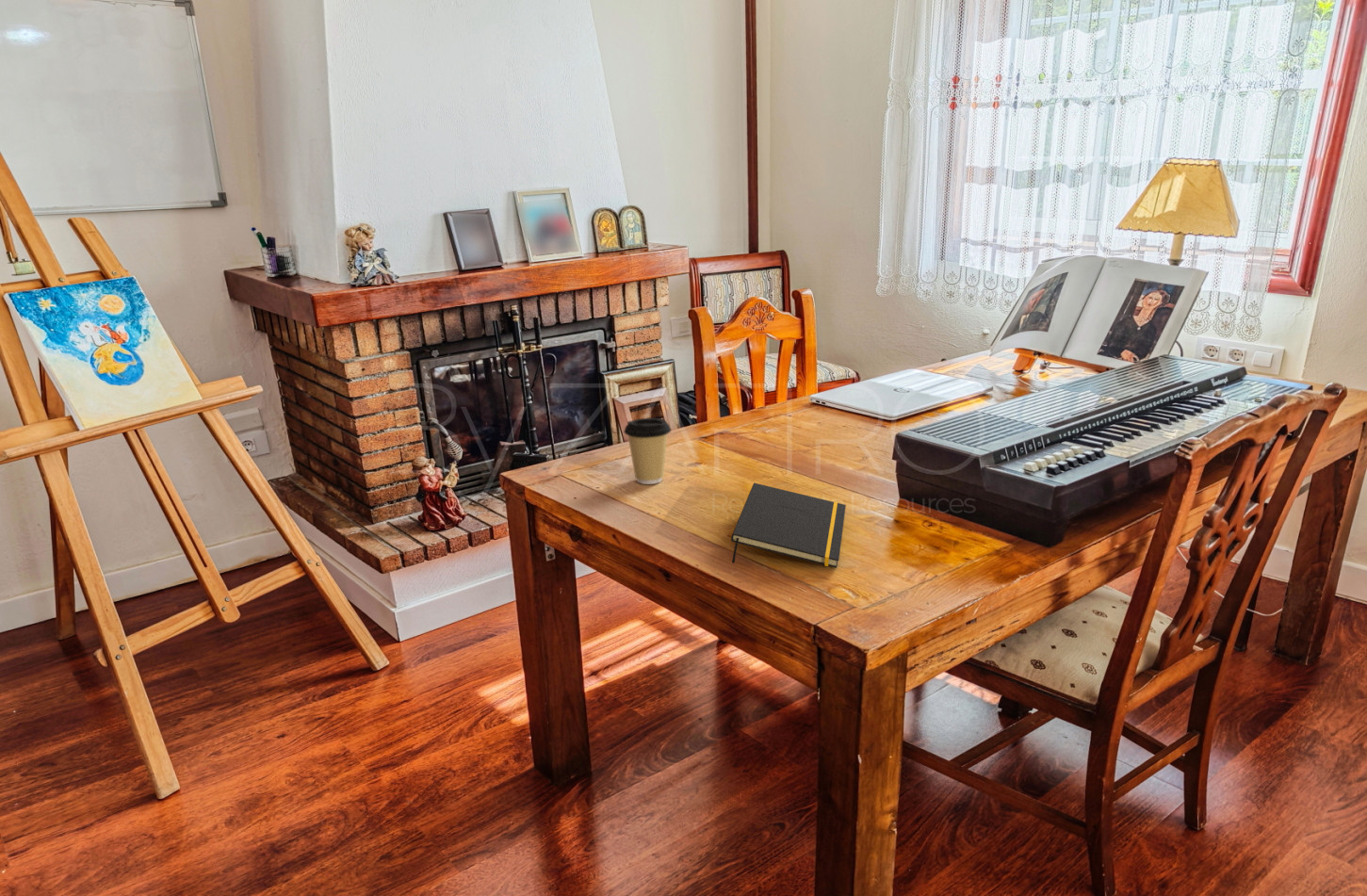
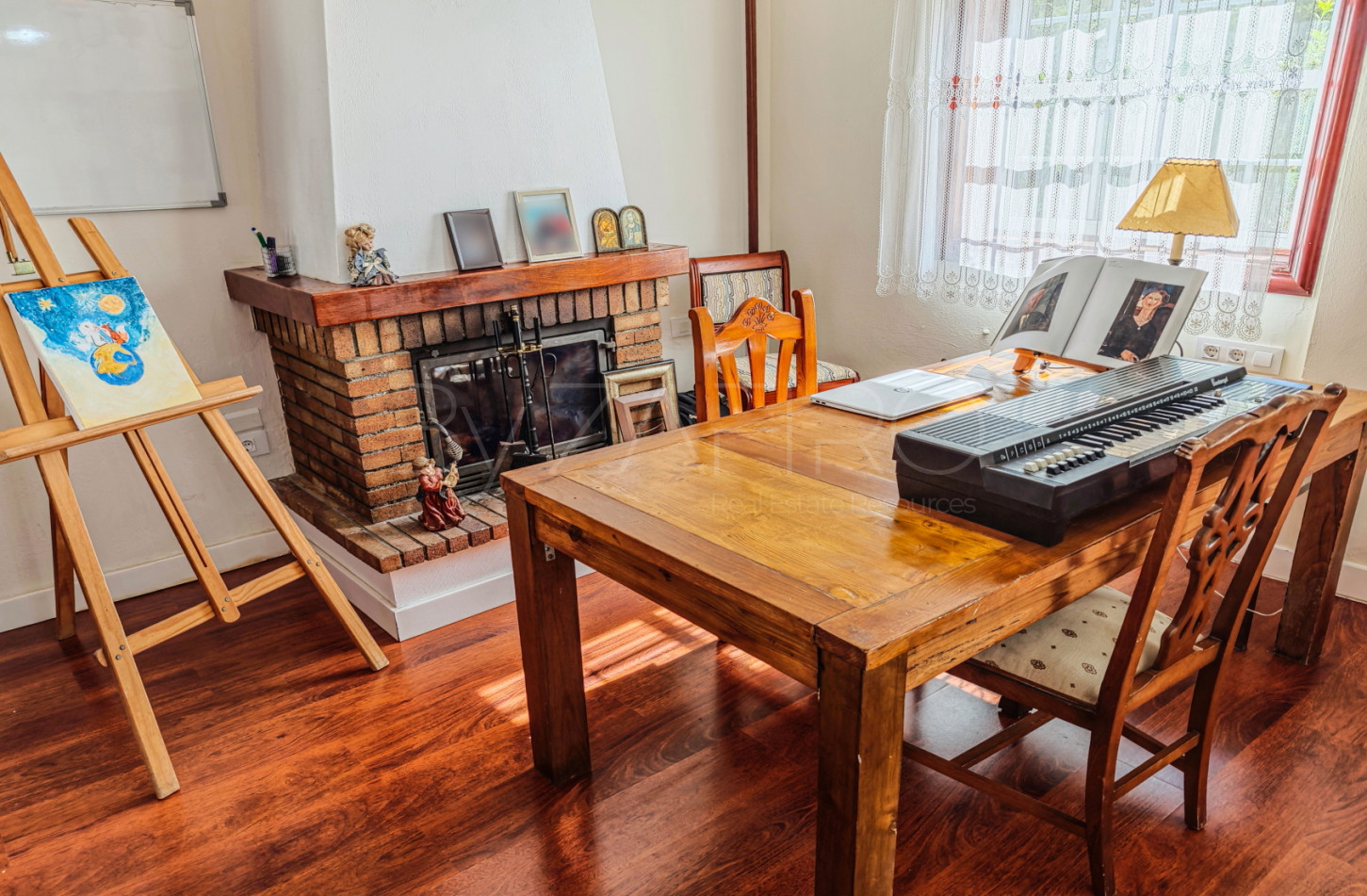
- notepad [730,482,847,569]
- coffee cup [623,417,672,485]
